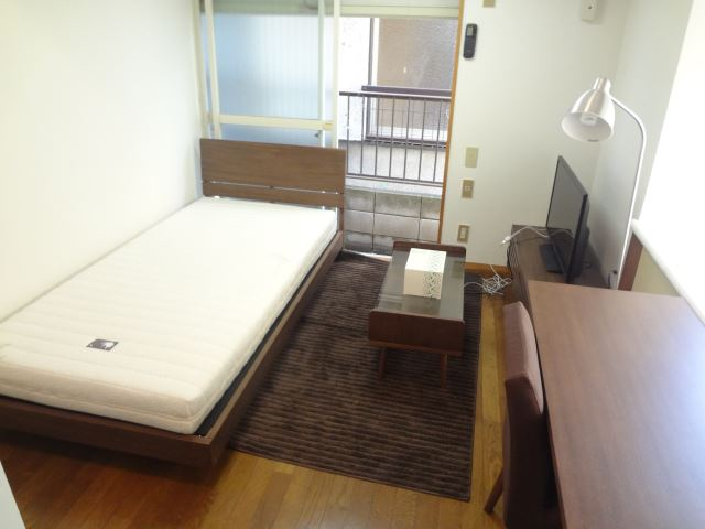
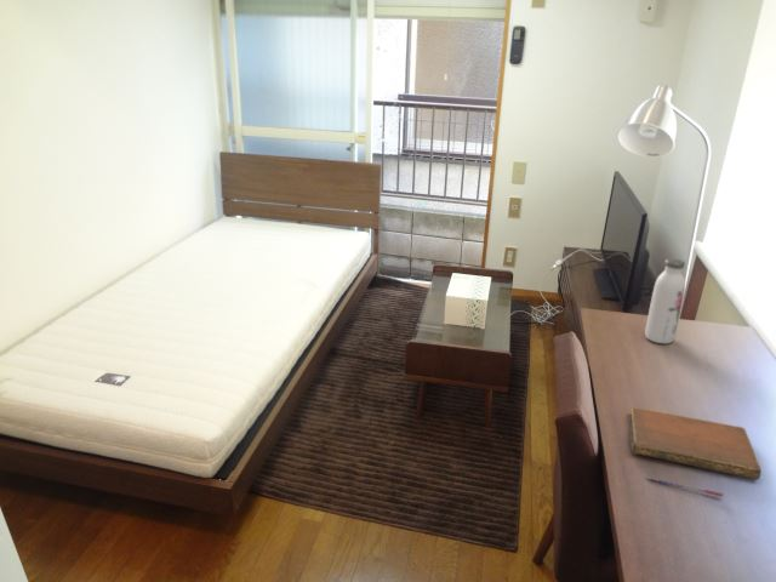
+ water bottle [644,257,686,344]
+ notebook [628,406,763,480]
+ pen [645,477,724,498]
